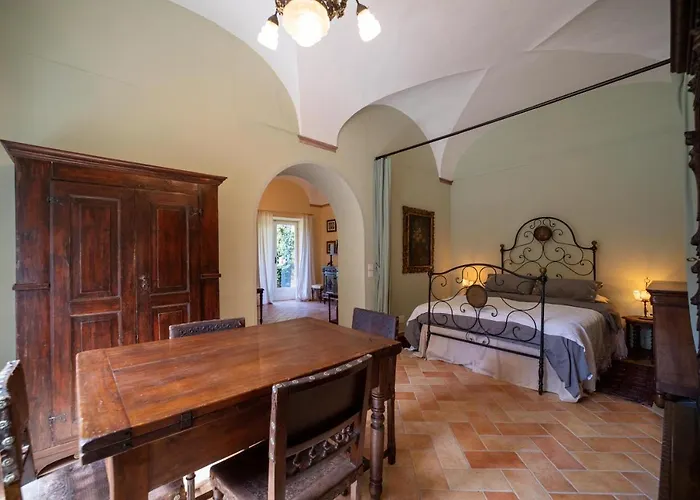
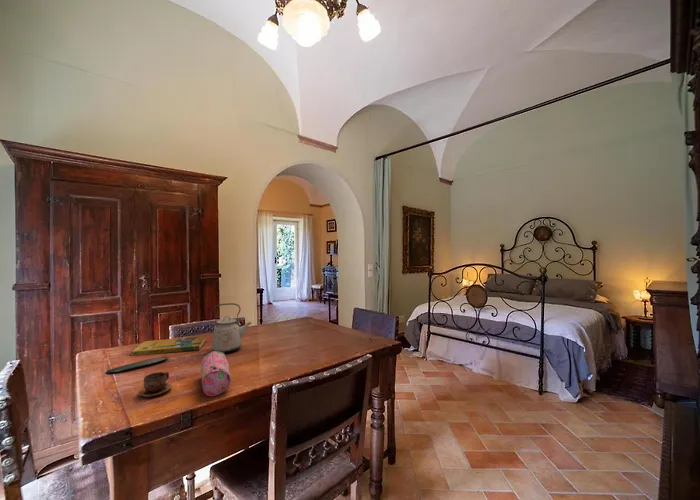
+ oval tray [105,355,170,373]
+ kettle [211,302,253,354]
+ booklet [130,335,207,357]
+ pencil case [200,350,232,397]
+ cup [137,371,173,398]
